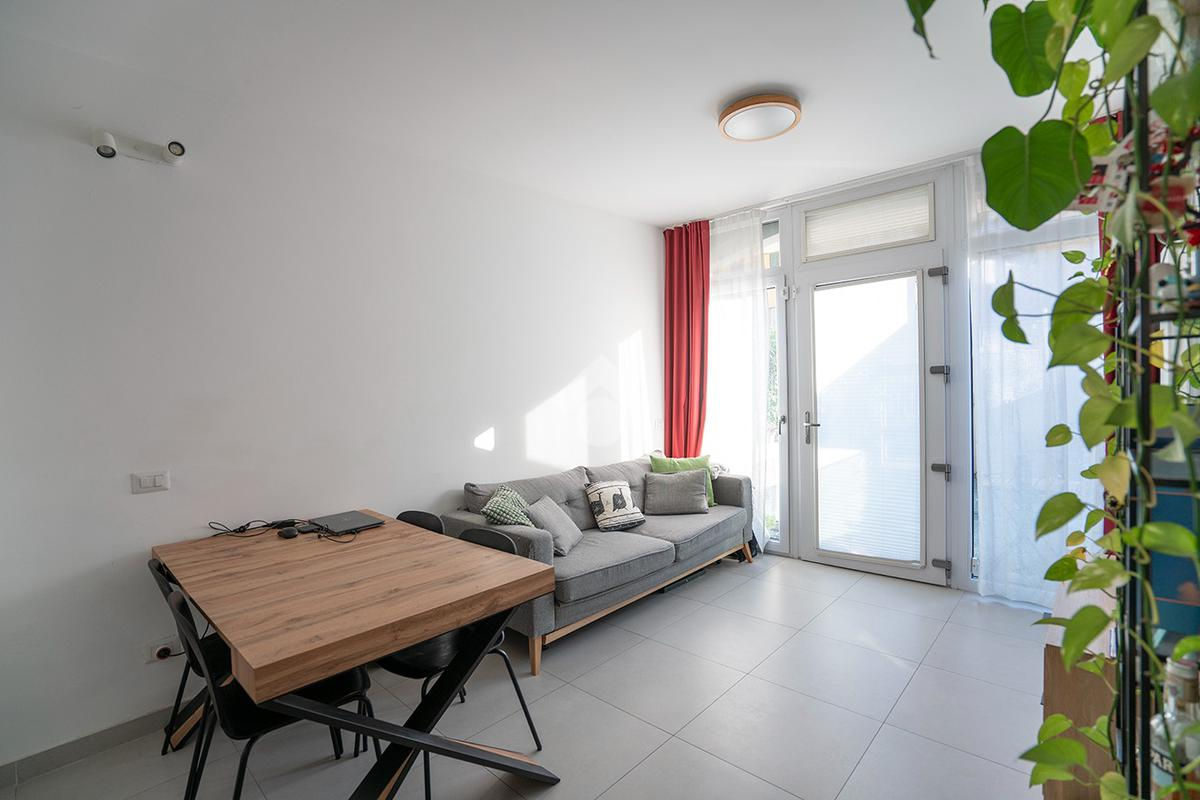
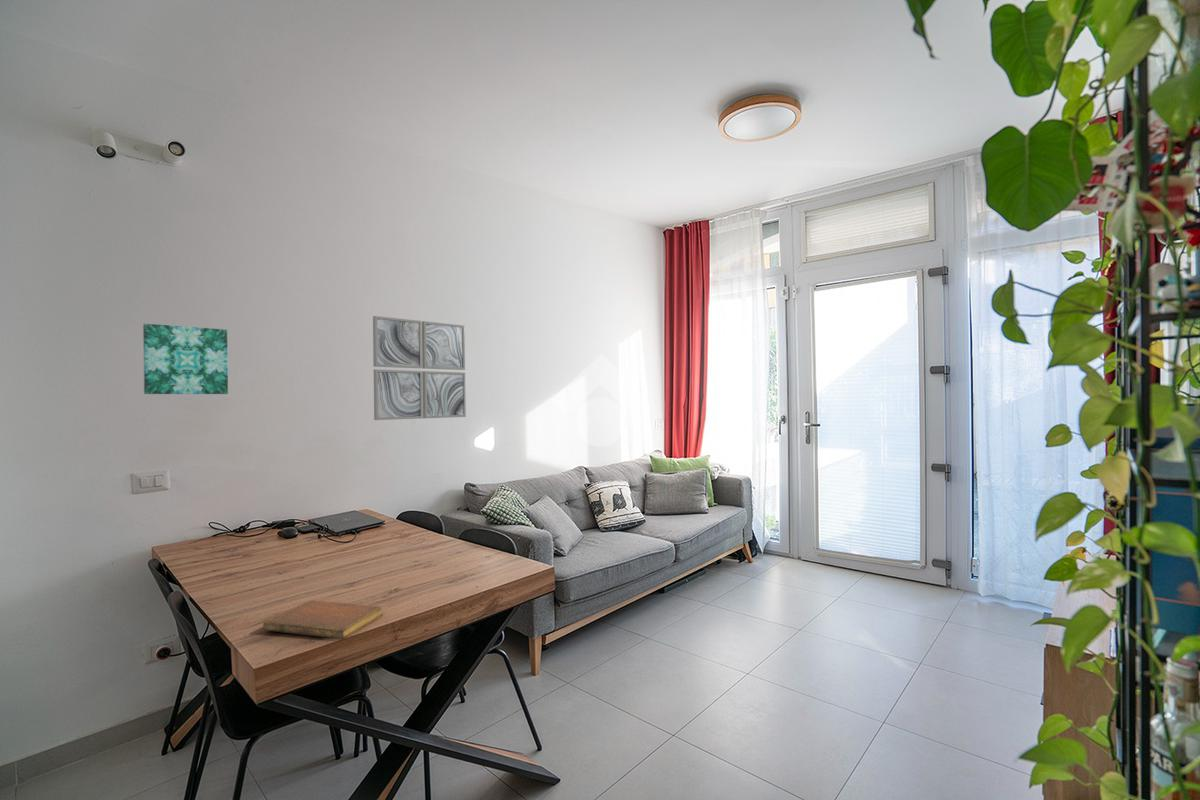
+ wall art [142,323,229,395]
+ wall art [372,315,467,421]
+ notebook [262,599,384,640]
